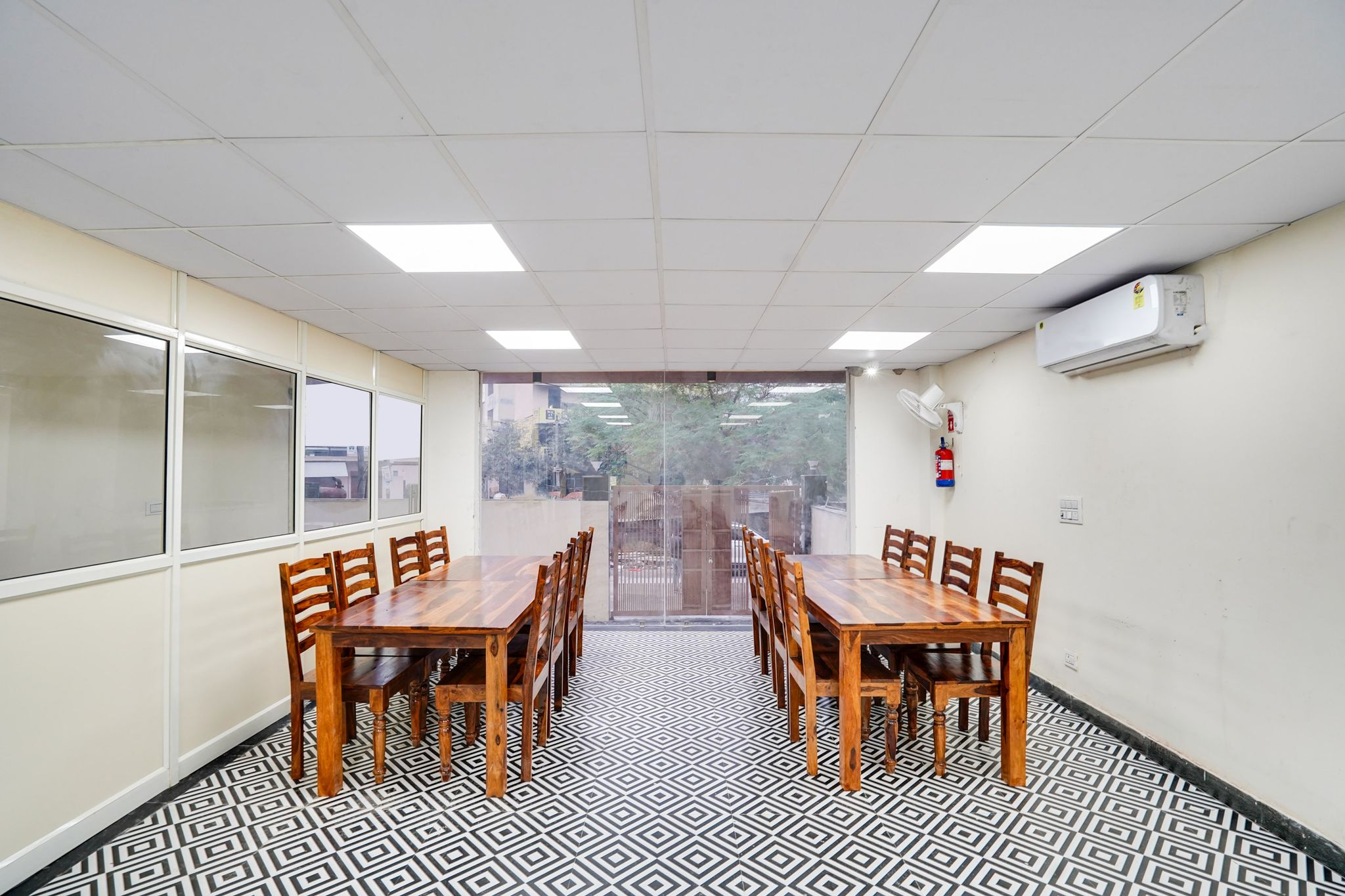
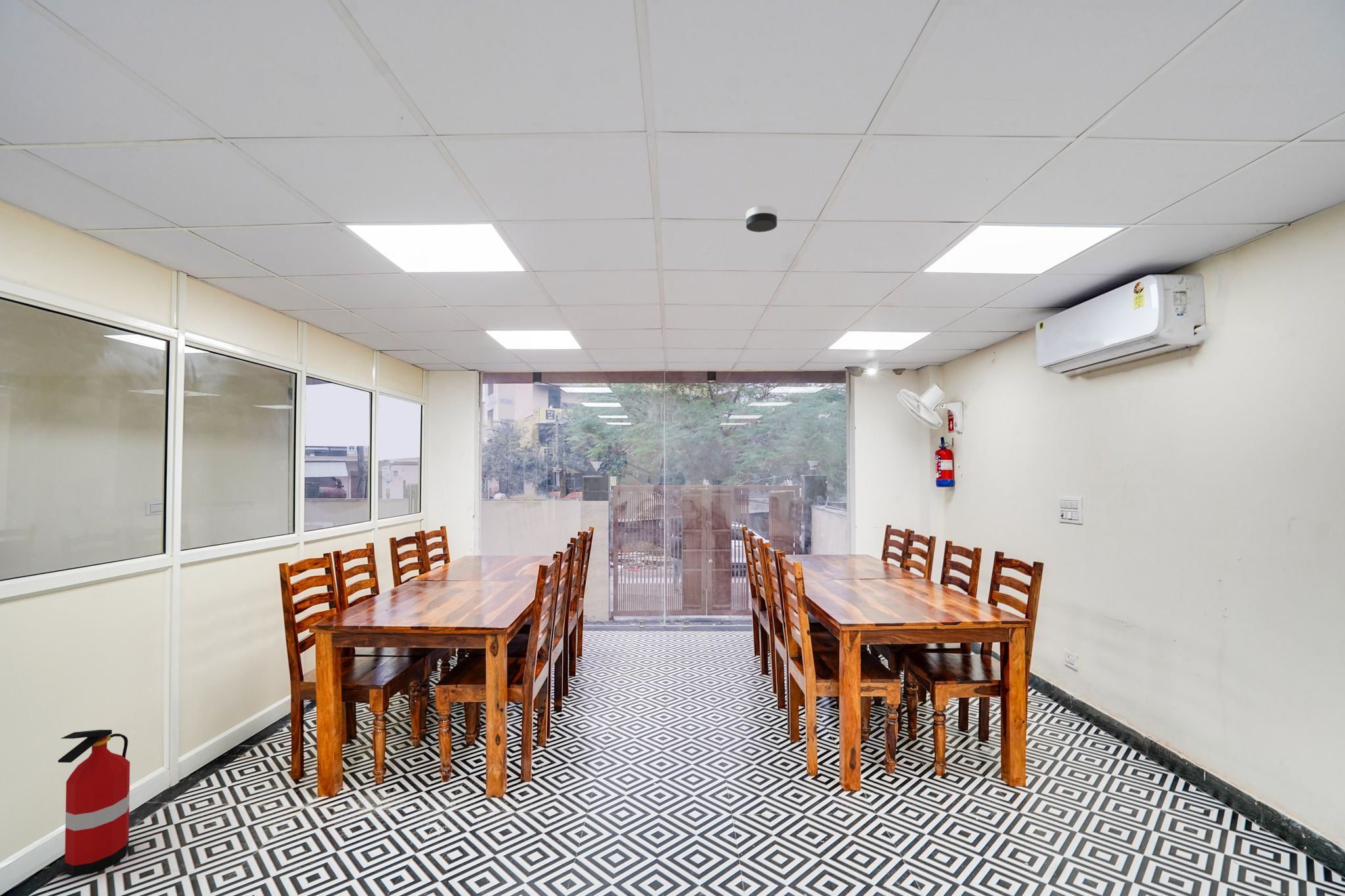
+ smoke detector [745,205,778,233]
+ fire extinguisher [57,729,131,877]
